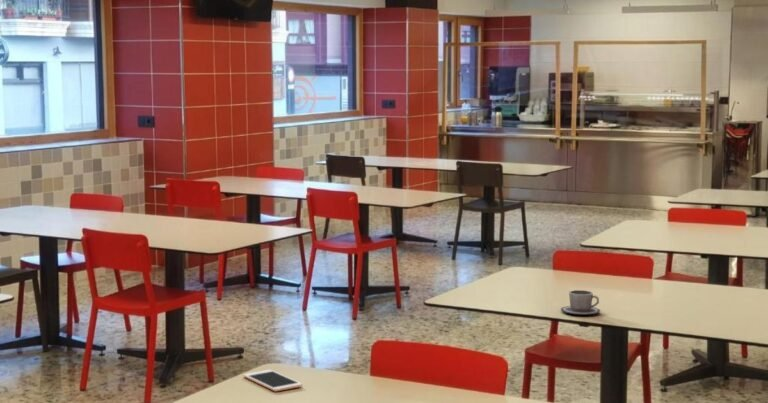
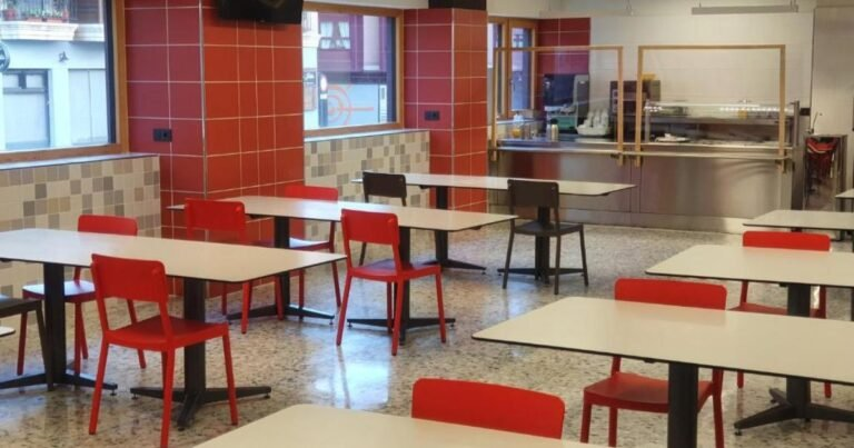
- cup [560,289,601,316]
- cell phone [242,369,303,392]
